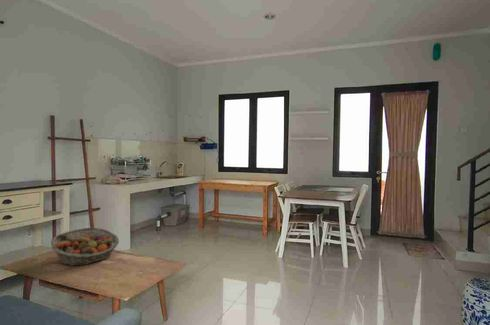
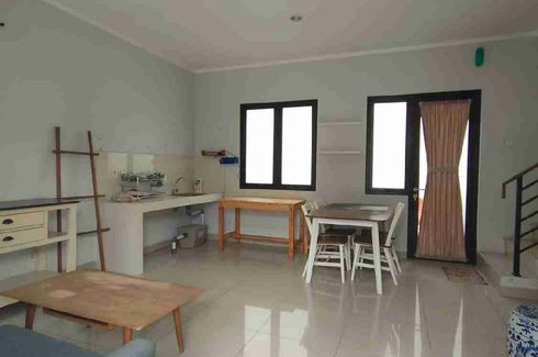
- fruit basket [50,227,120,267]
